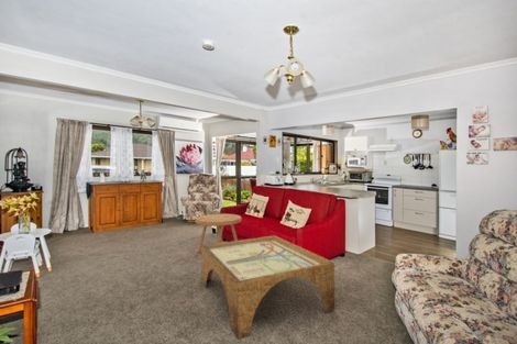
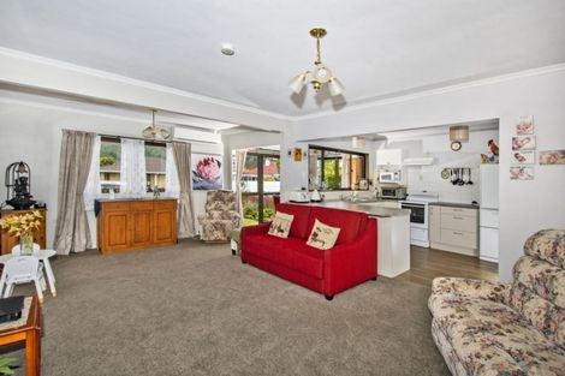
- side table [195,213,242,253]
- coffee table [201,234,336,341]
